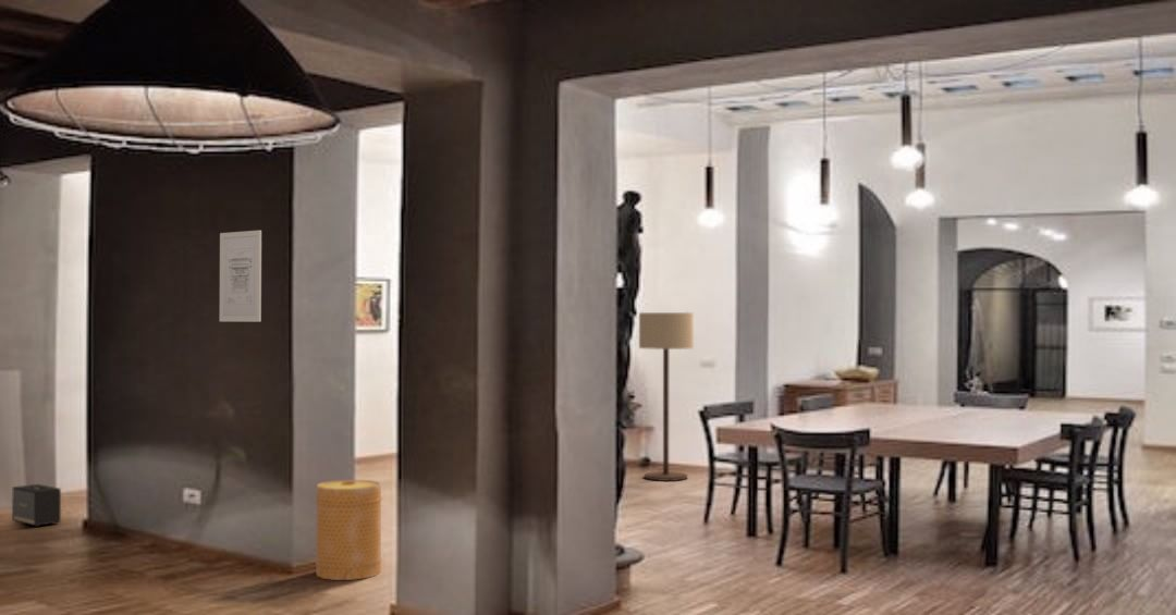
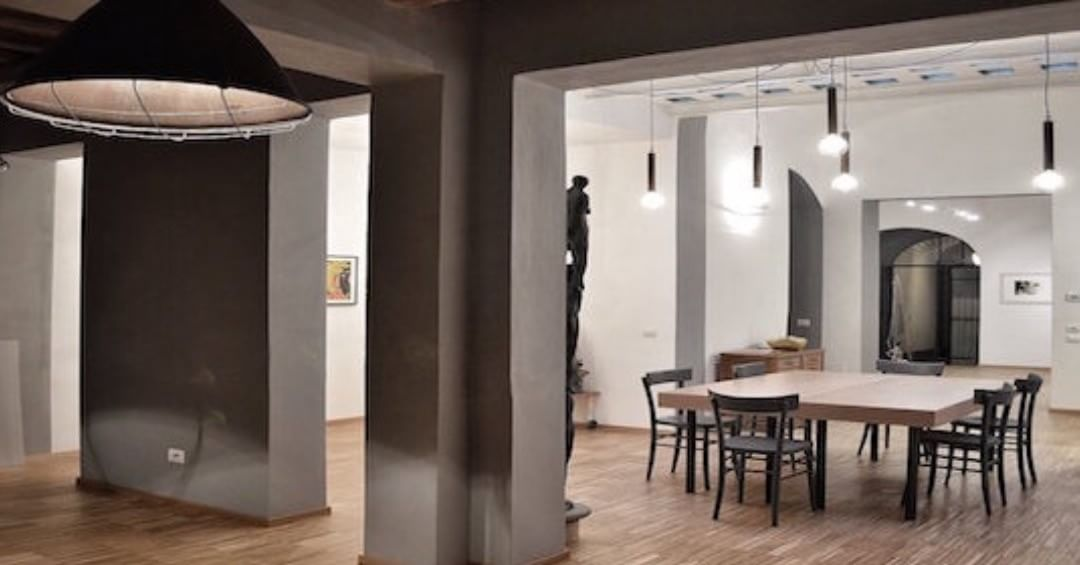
- wall art [219,230,262,322]
- basket [314,479,383,581]
- floor lamp [638,311,695,482]
- speaker [11,483,62,528]
